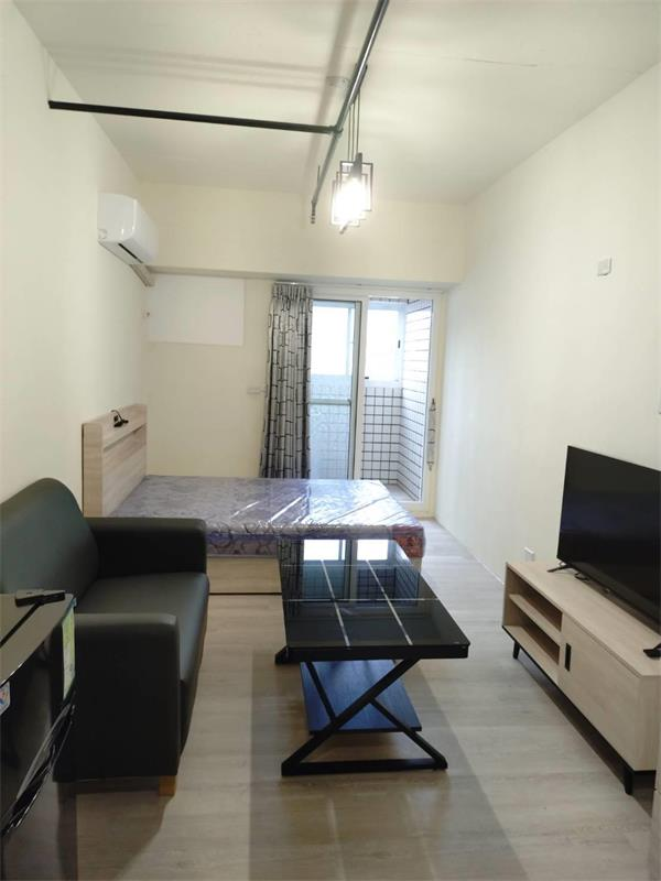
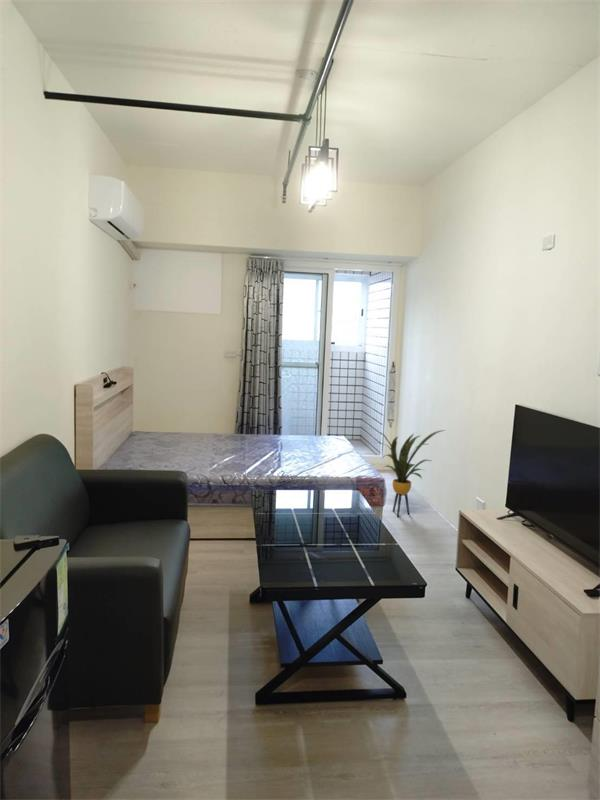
+ house plant [374,429,446,518]
